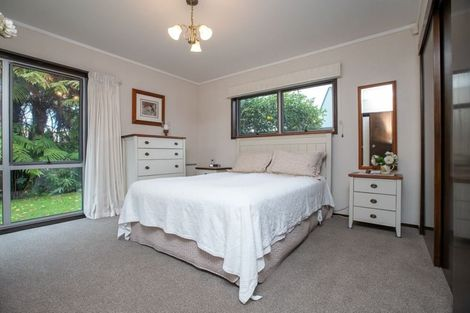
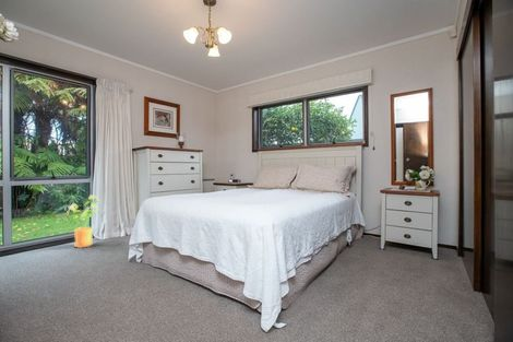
+ house plant [65,194,102,249]
